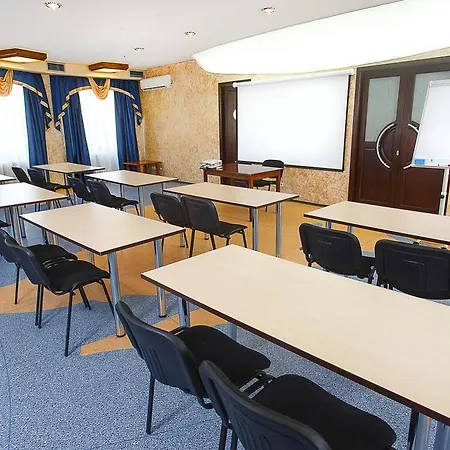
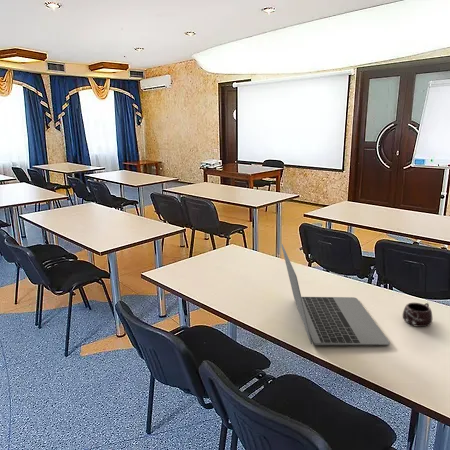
+ mug [402,302,433,328]
+ laptop [281,243,391,346]
